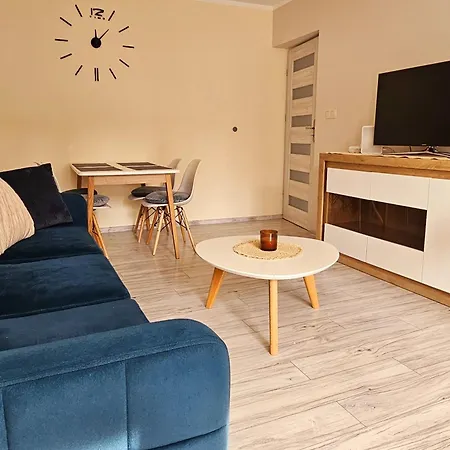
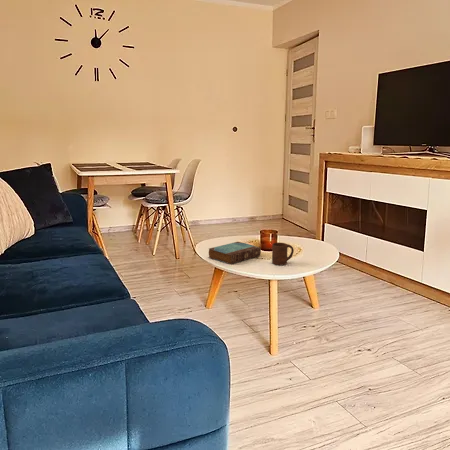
+ book [207,241,262,265]
+ cup [271,242,295,266]
